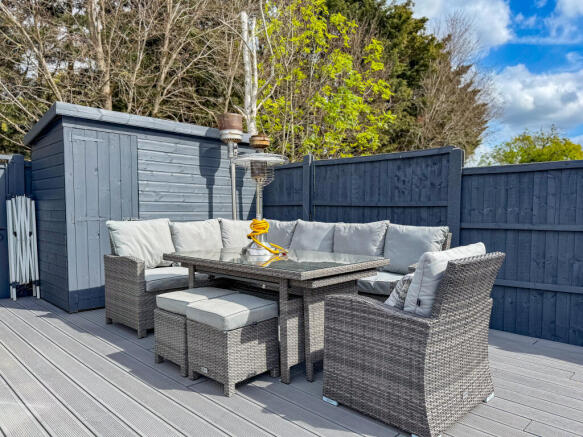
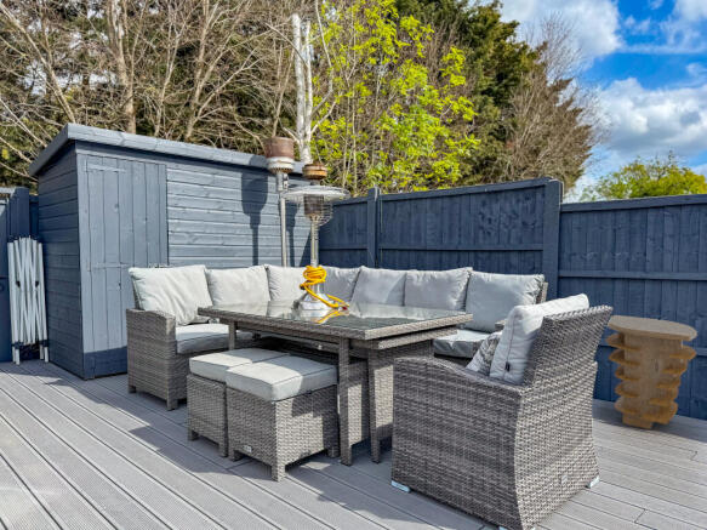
+ side table [605,314,699,431]
